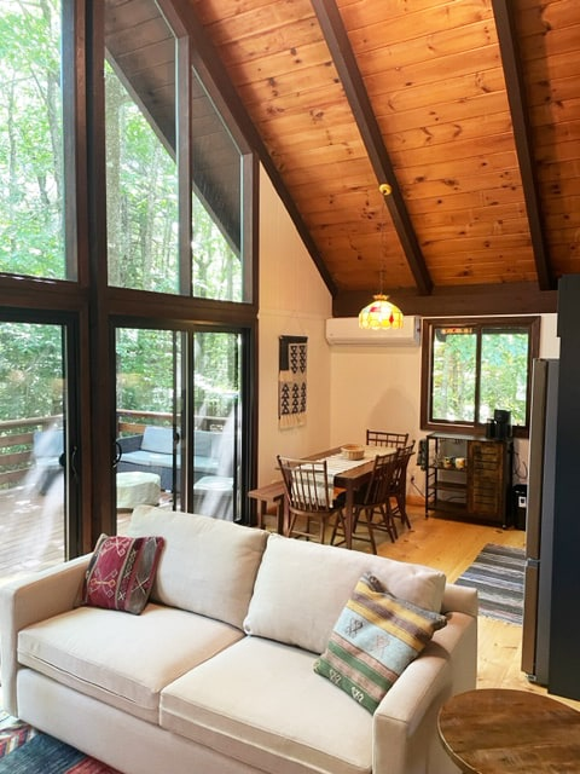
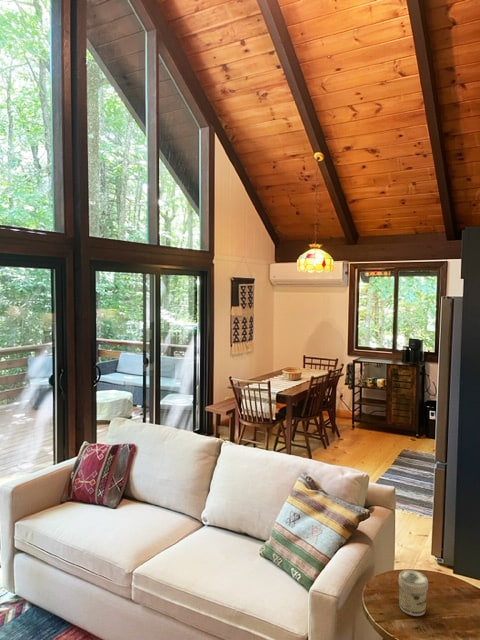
+ jar [398,569,429,617]
